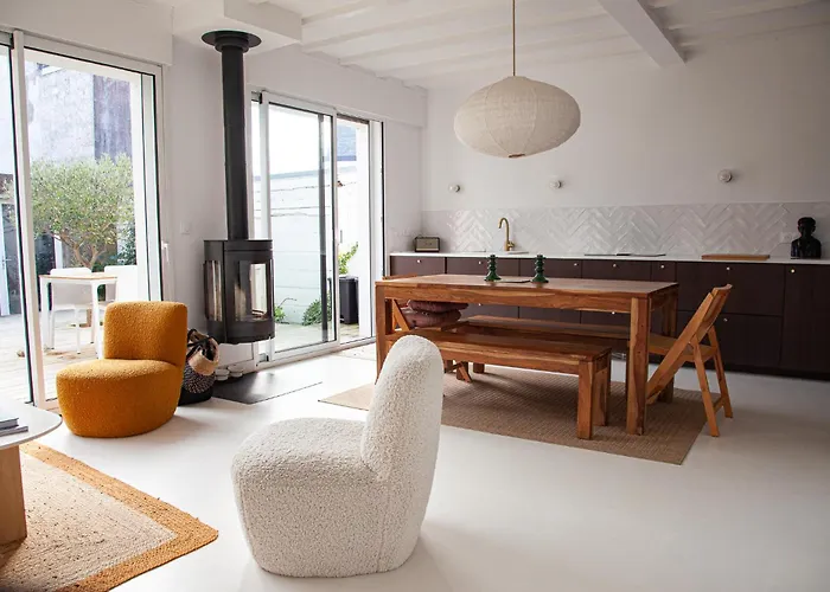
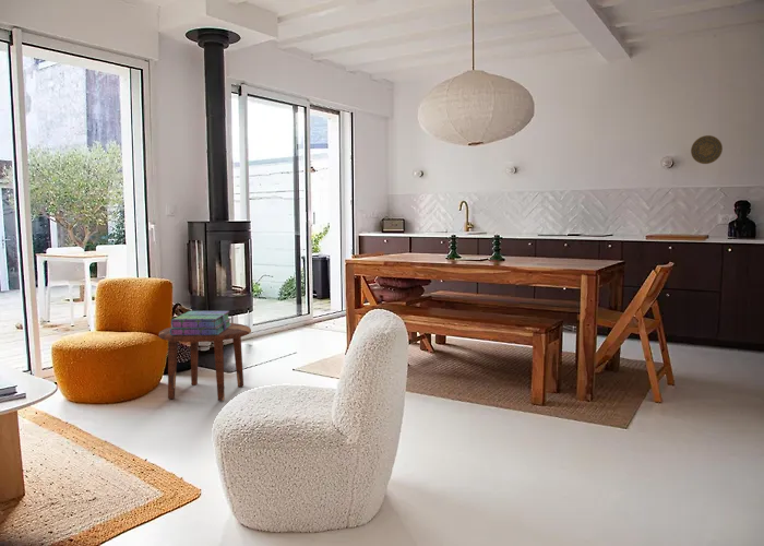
+ side table [158,322,252,402]
+ stack of books [170,310,232,335]
+ decorative plate [690,134,724,165]
